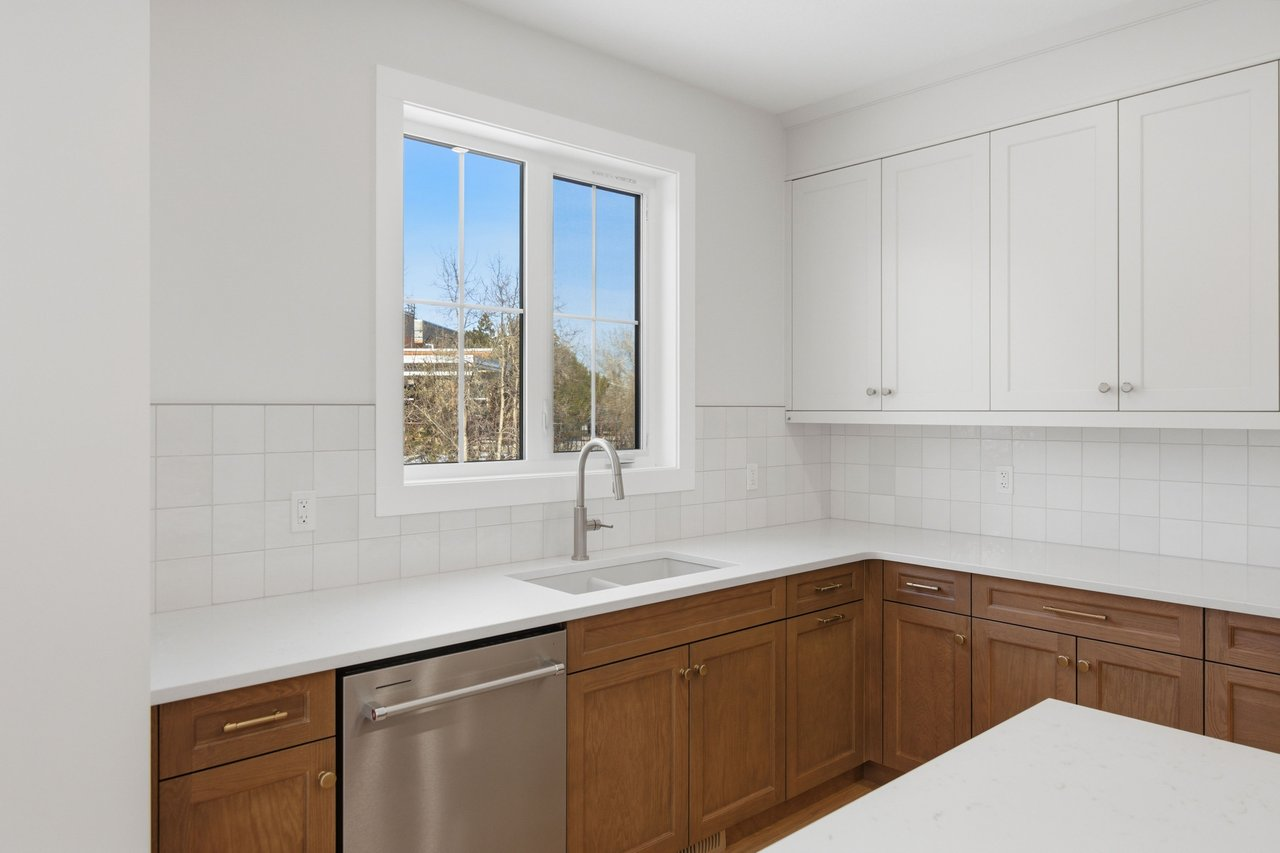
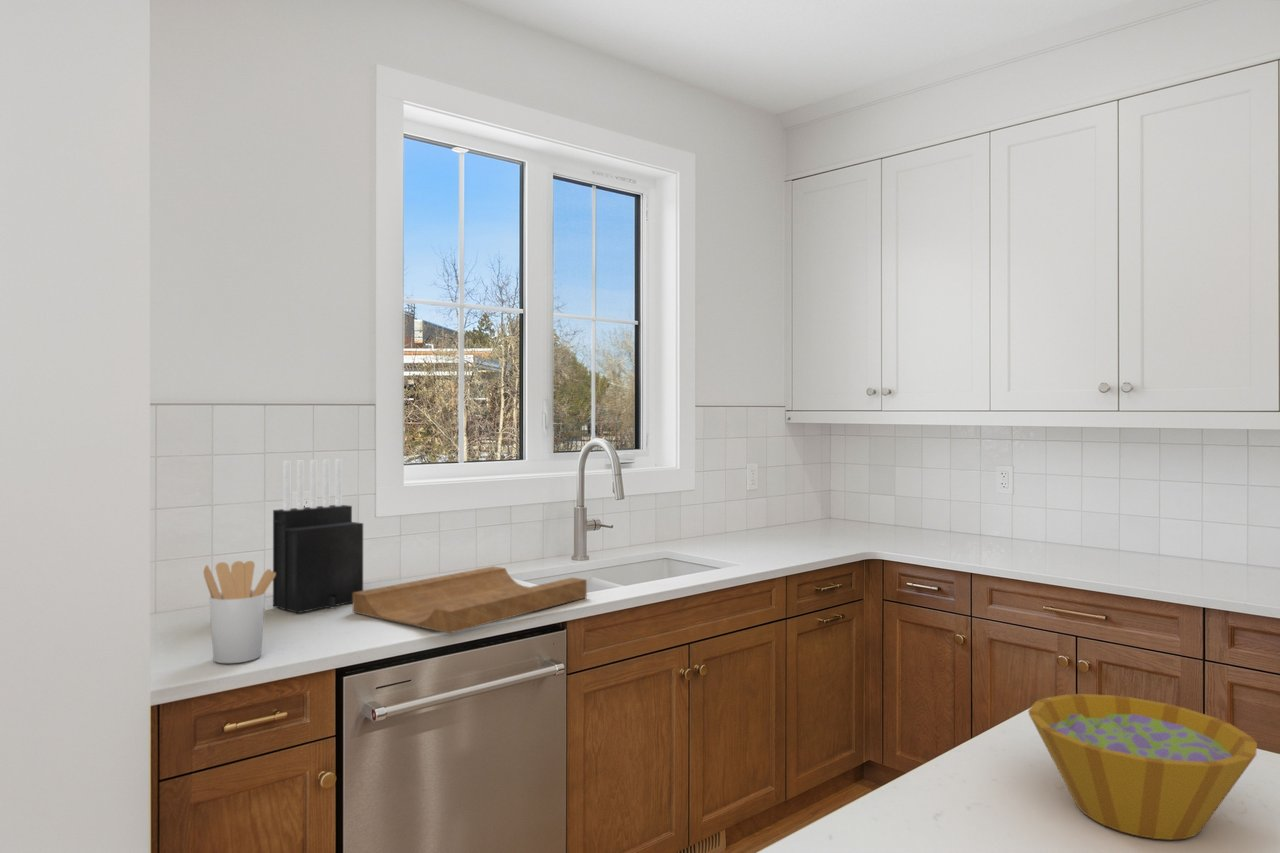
+ cutting board [352,565,588,634]
+ utensil holder [202,560,276,664]
+ knife block [272,458,364,614]
+ bowl [1027,693,1258,841]
